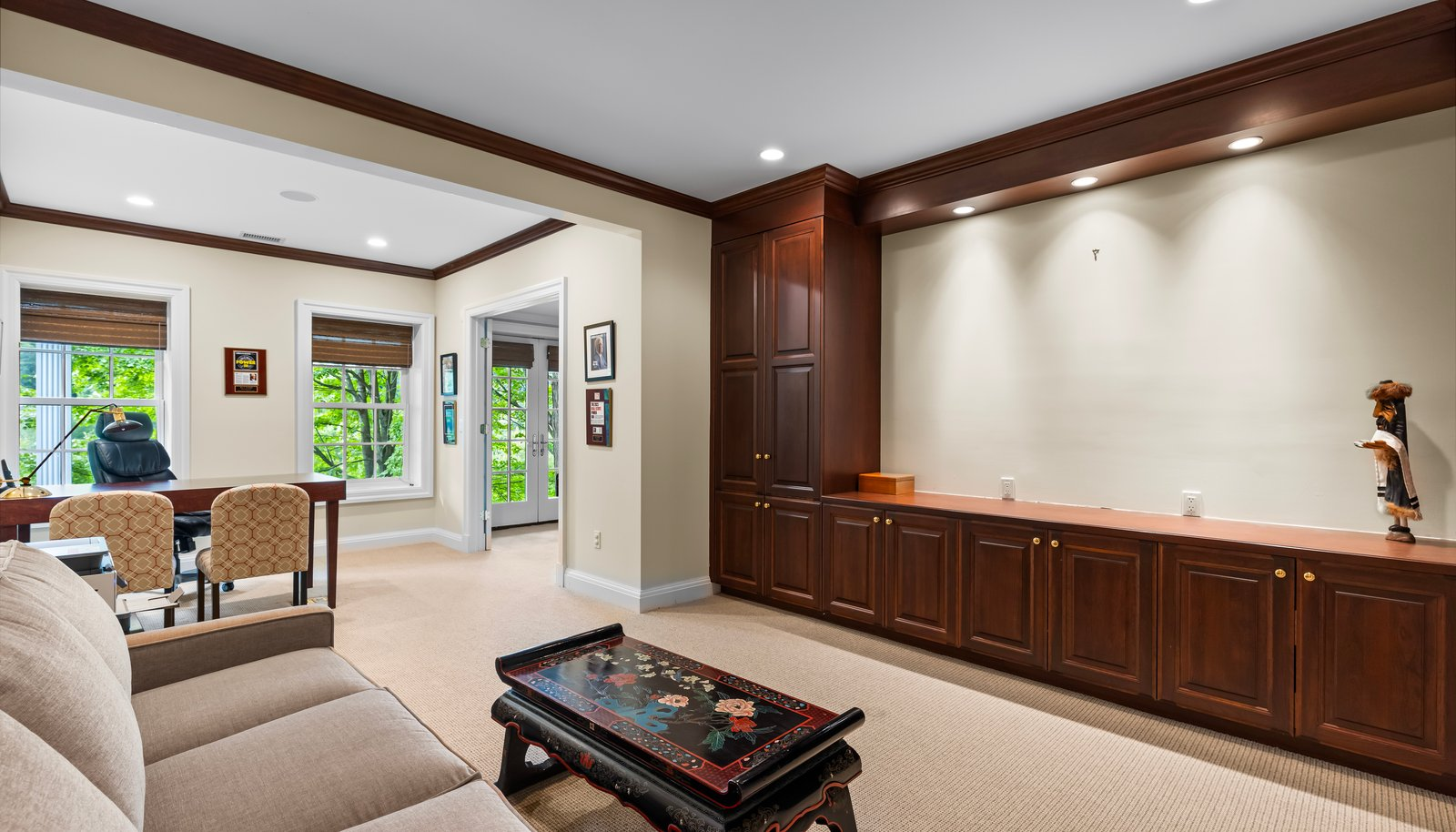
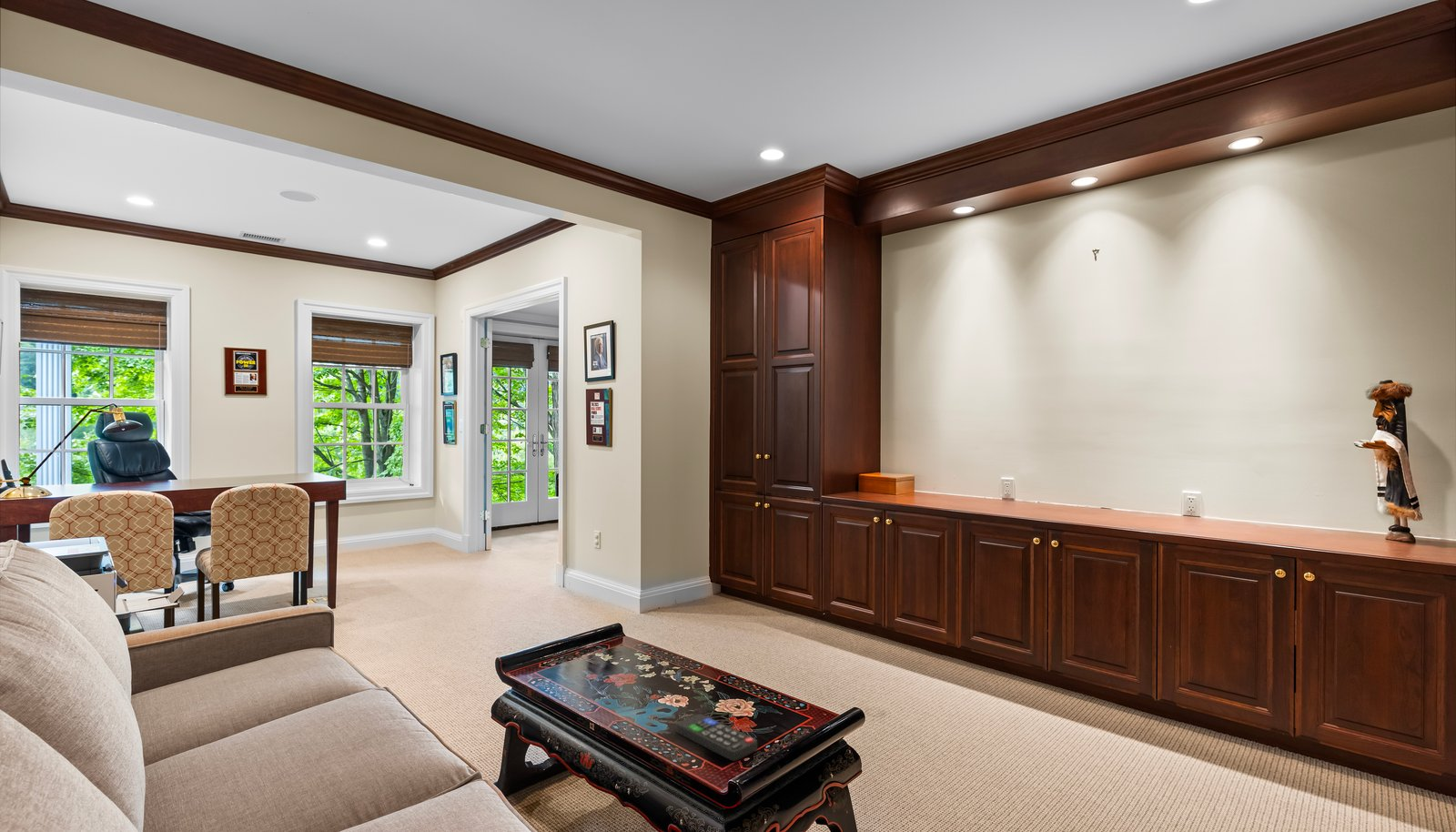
+ remote control [675,713,758,762]
